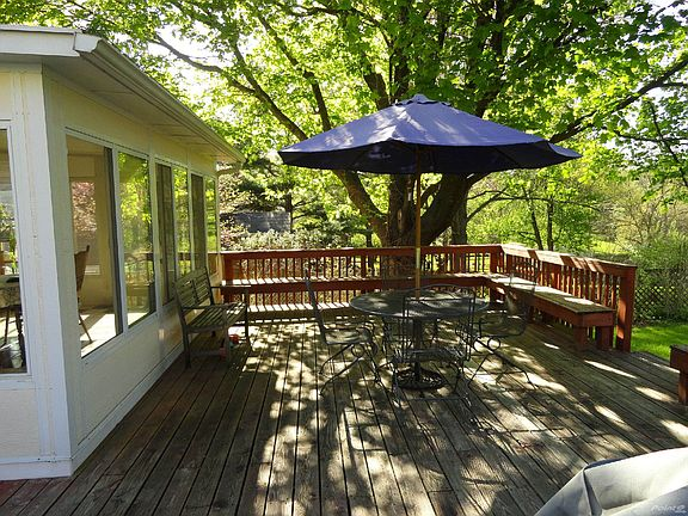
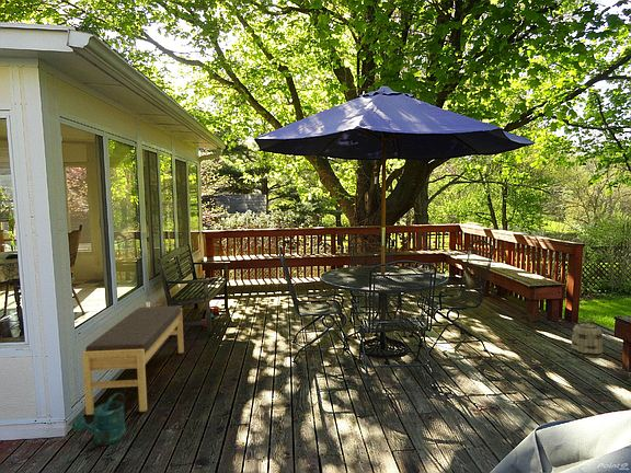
+ basket [570,315,604,359]
+ watering can [71,392,127,447]
+ bench [81,305,185,416]
